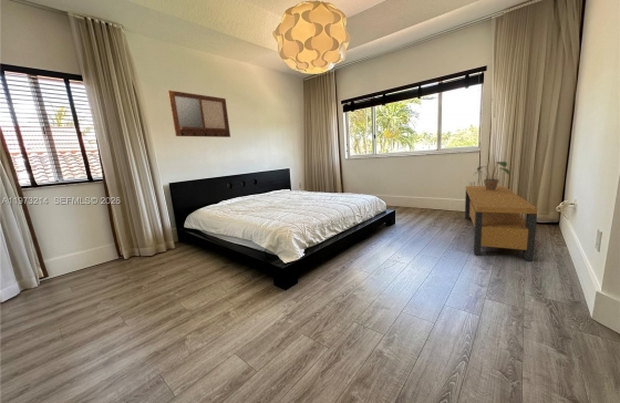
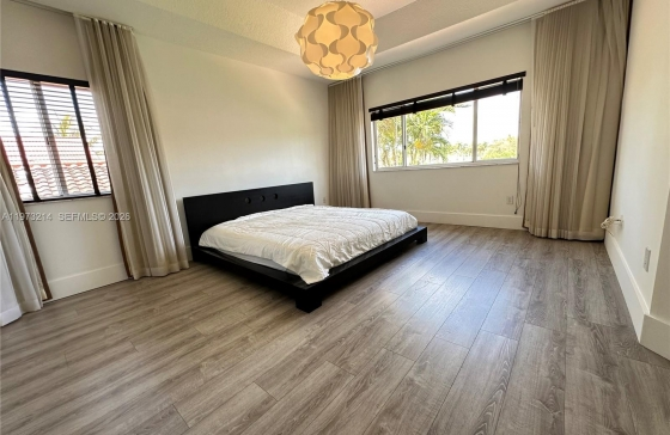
- bench [464,185,538,261]
- potted plant [472,161,510,190]
- writing board [167,90,231,138]
